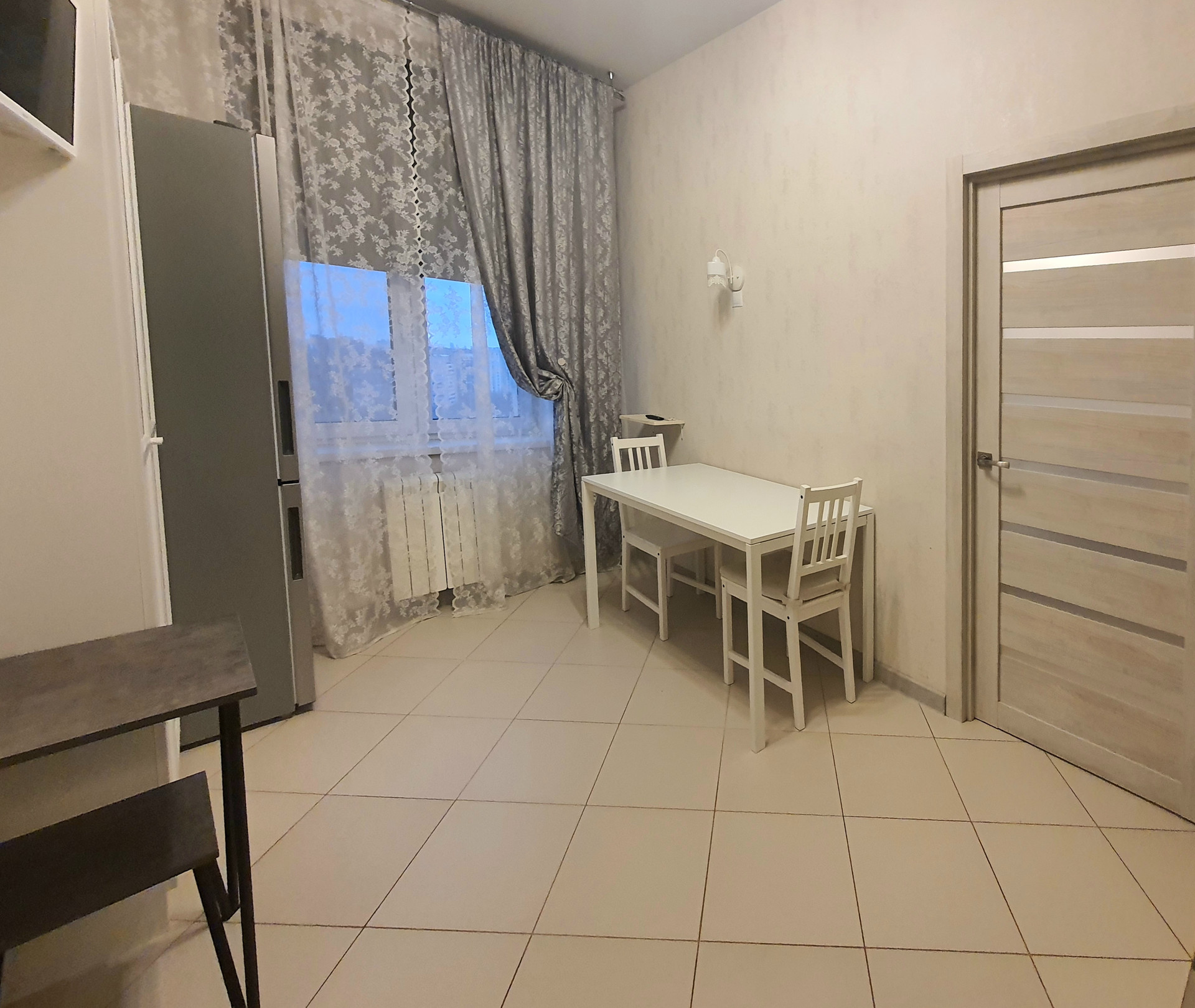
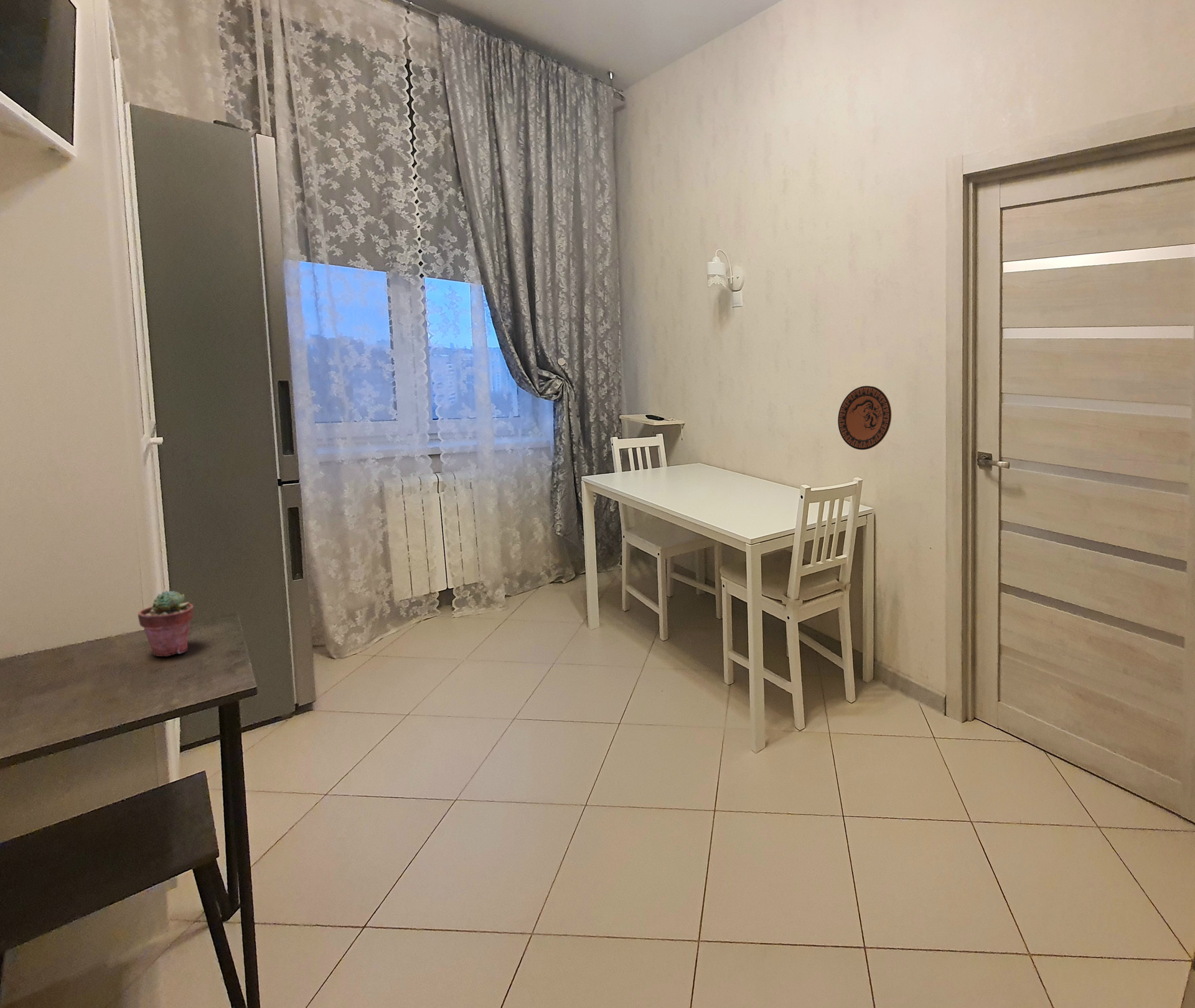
+ decorative plate [837,385,892,450]
+ potted succulent [138,590,194,657]
